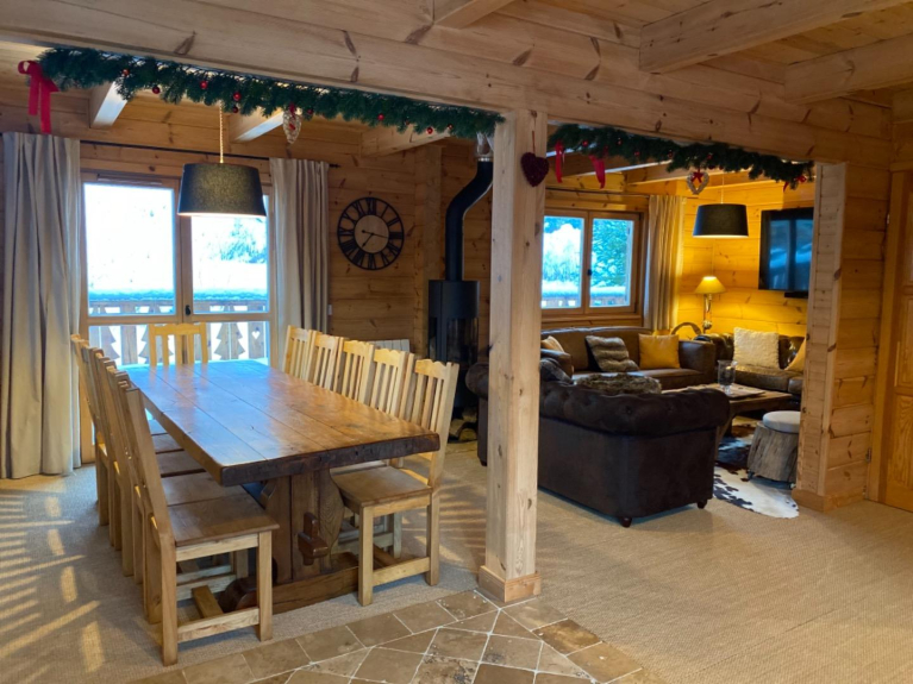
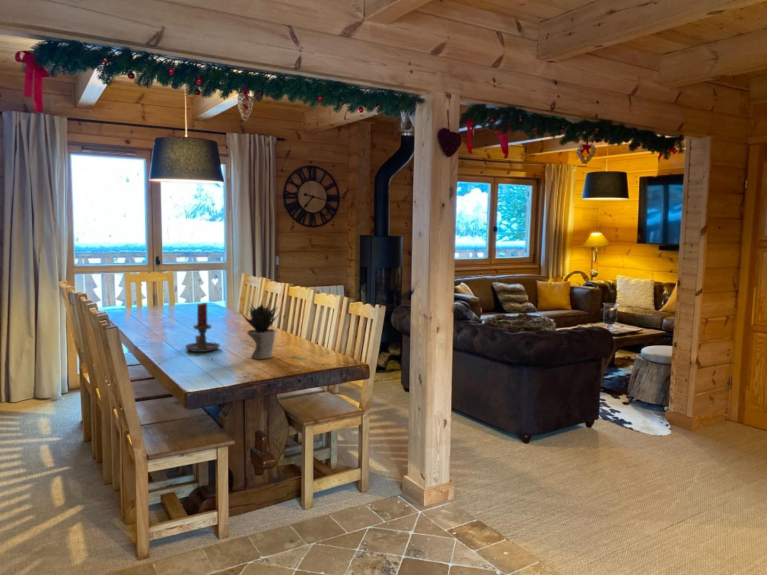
+ candle holder [184,302,221,353]
+ potted plant [239,297,281,360]
